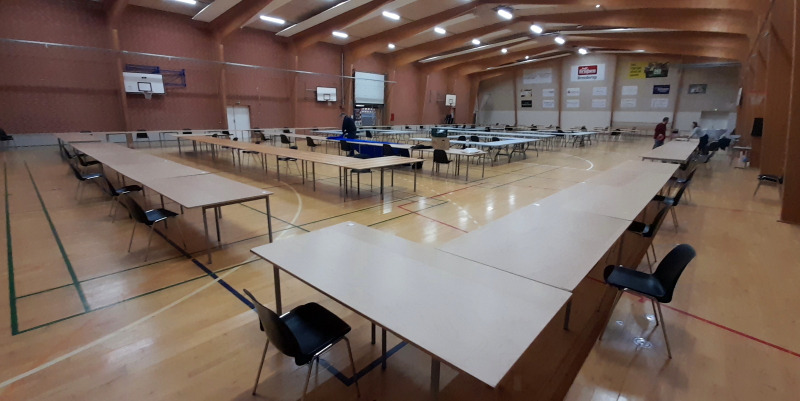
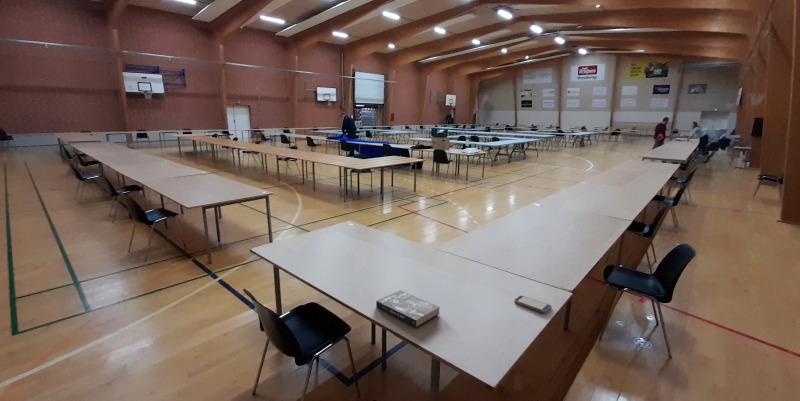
+ smartphone [513,295,553,314]
+ book [375,289,441,328]
